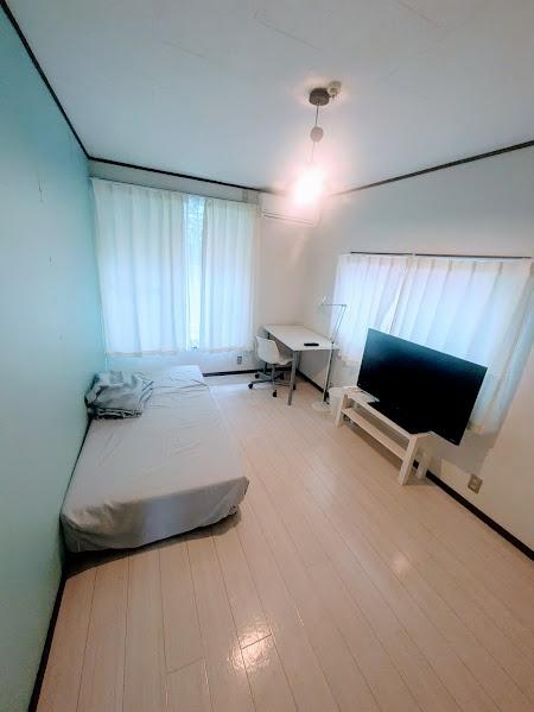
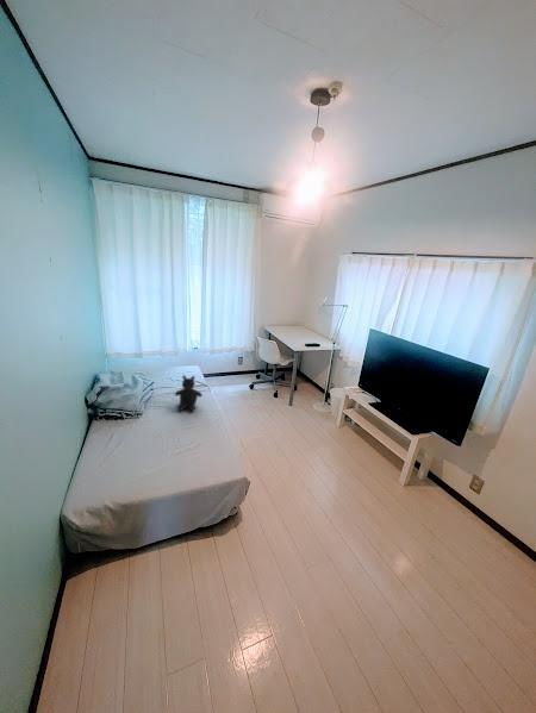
+ teddy bear [174,374,204,413]
